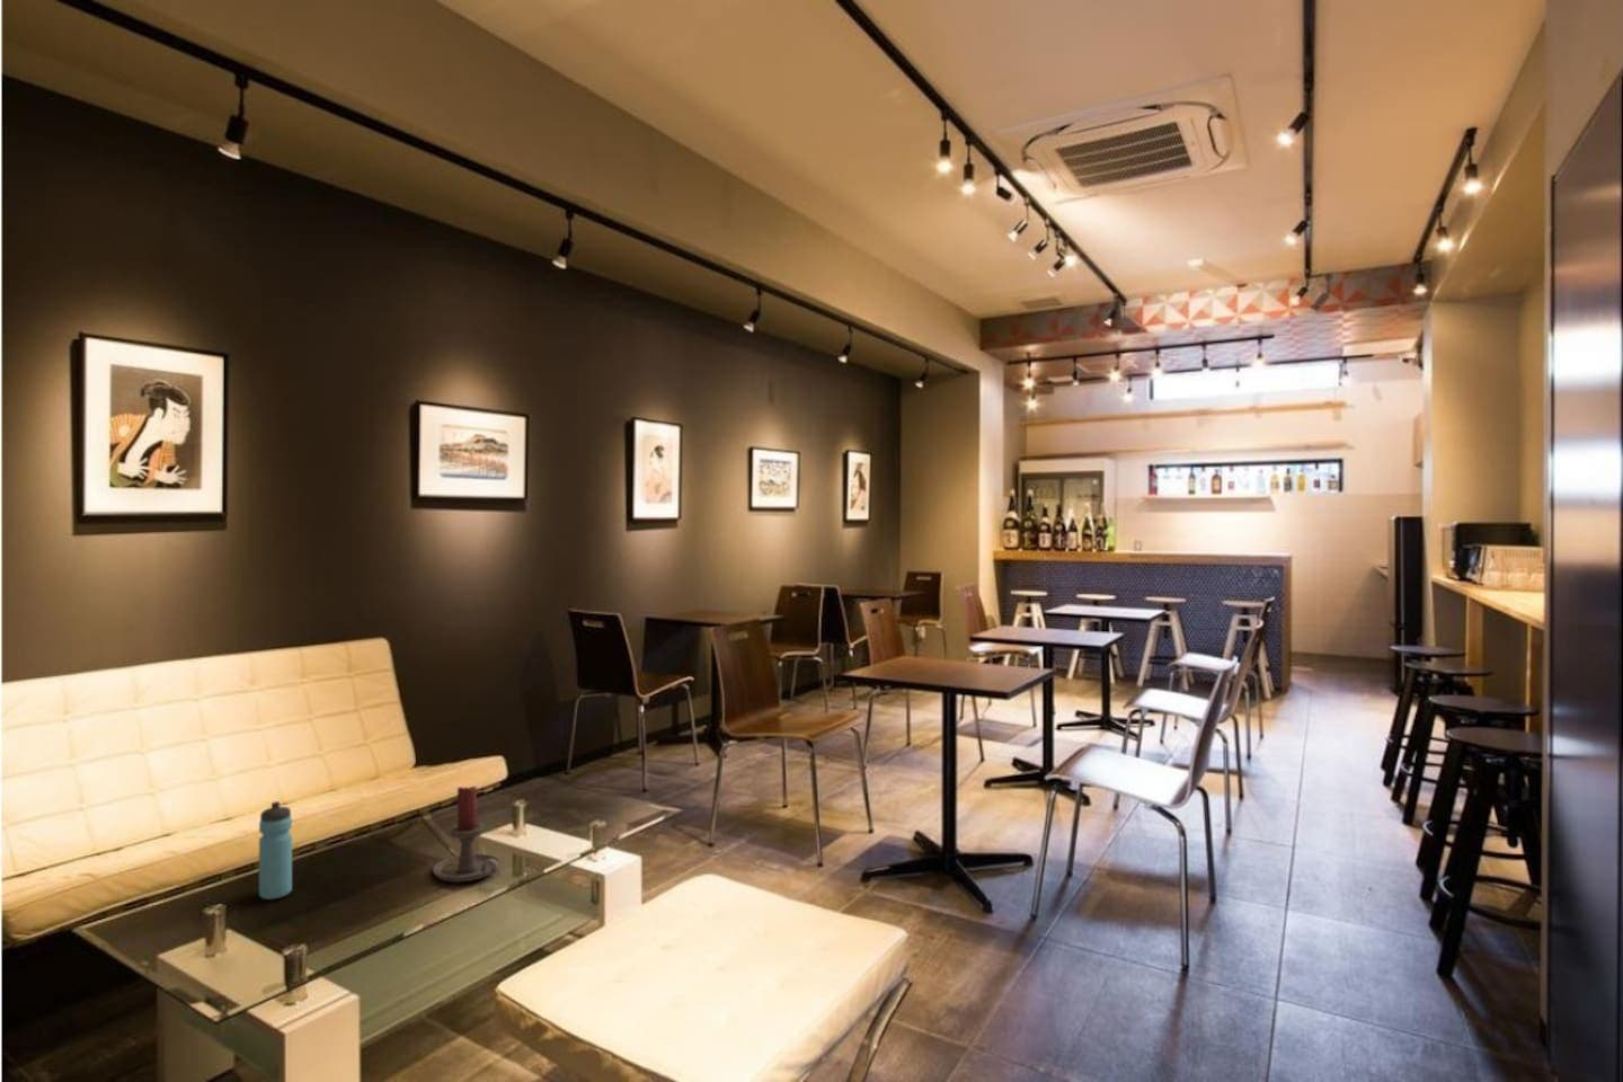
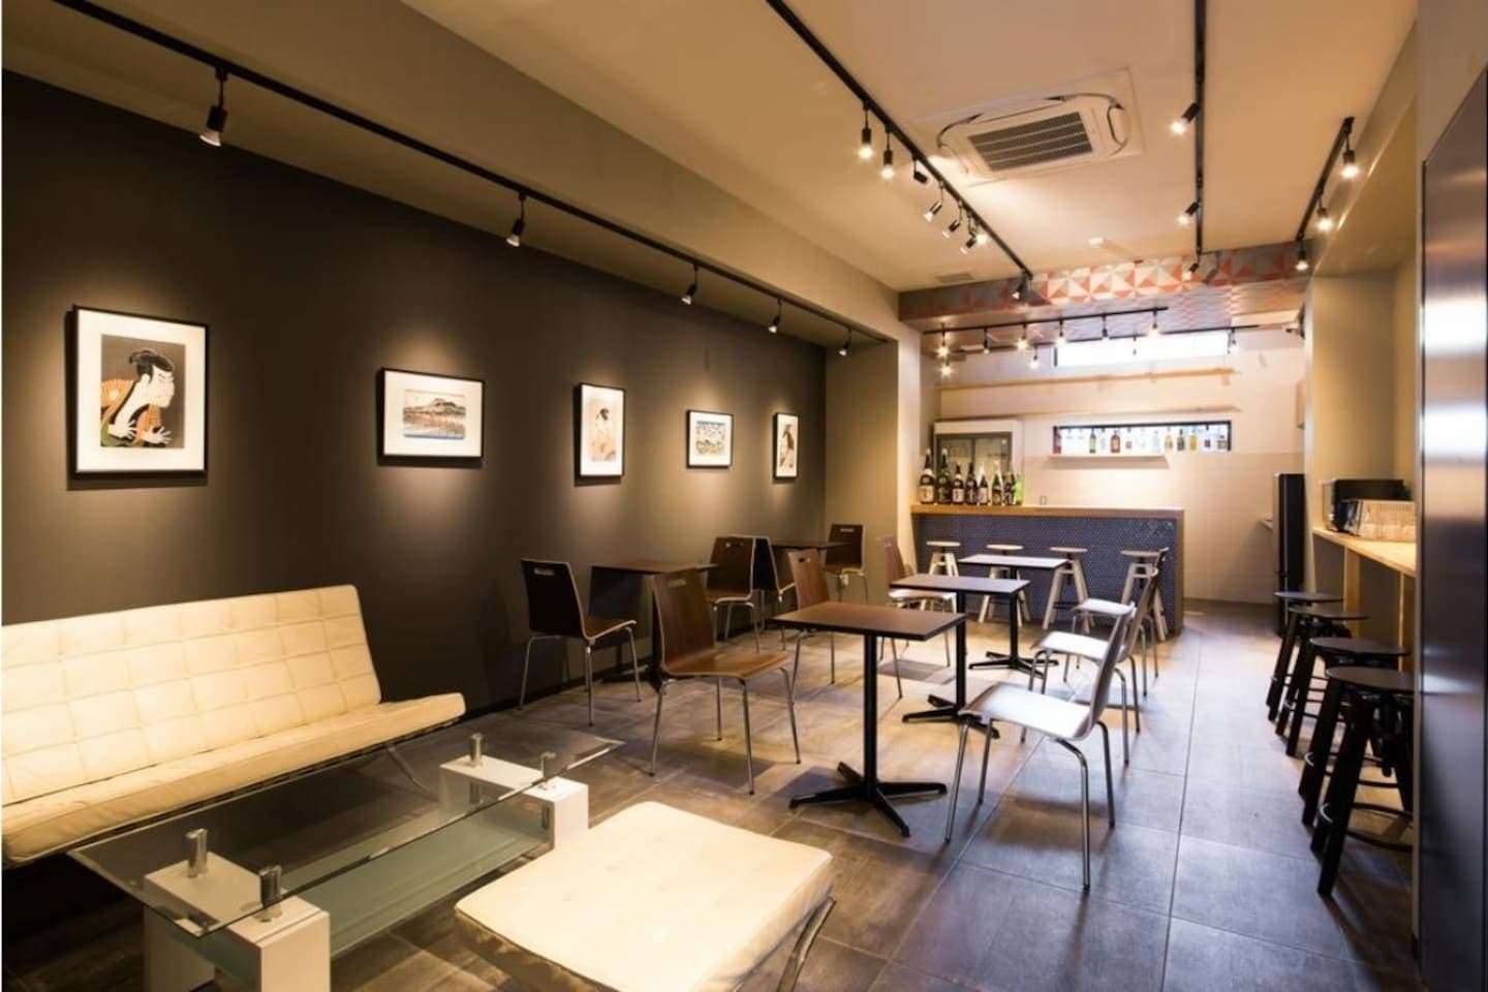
- water bottle [258,801,293,901]
- candle holder [431,785,502,884]
